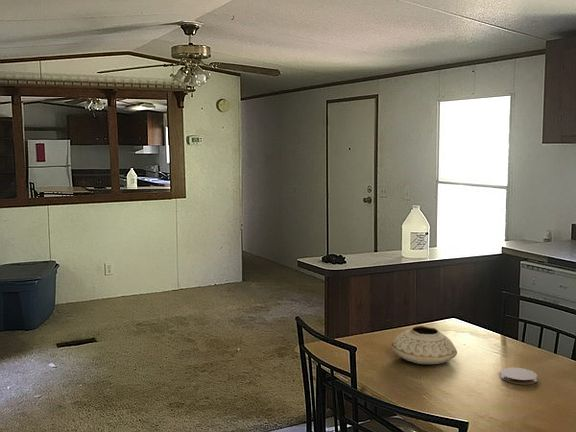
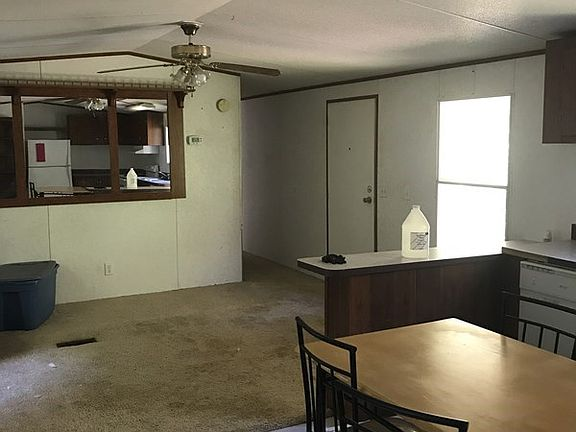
- coaster [499,367,538,386]
- ceramic bowl [390,325,458,365]
